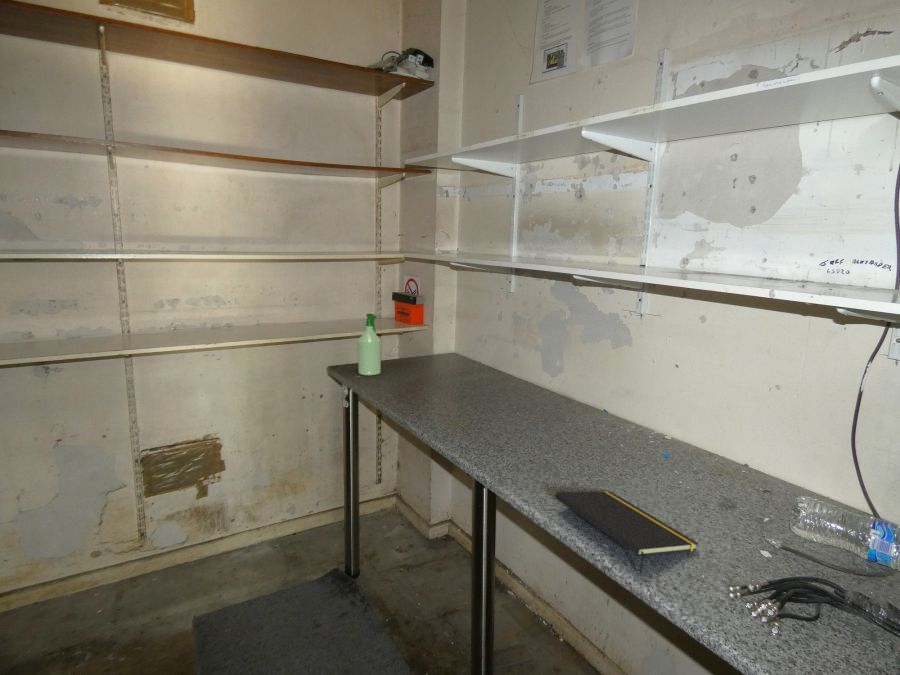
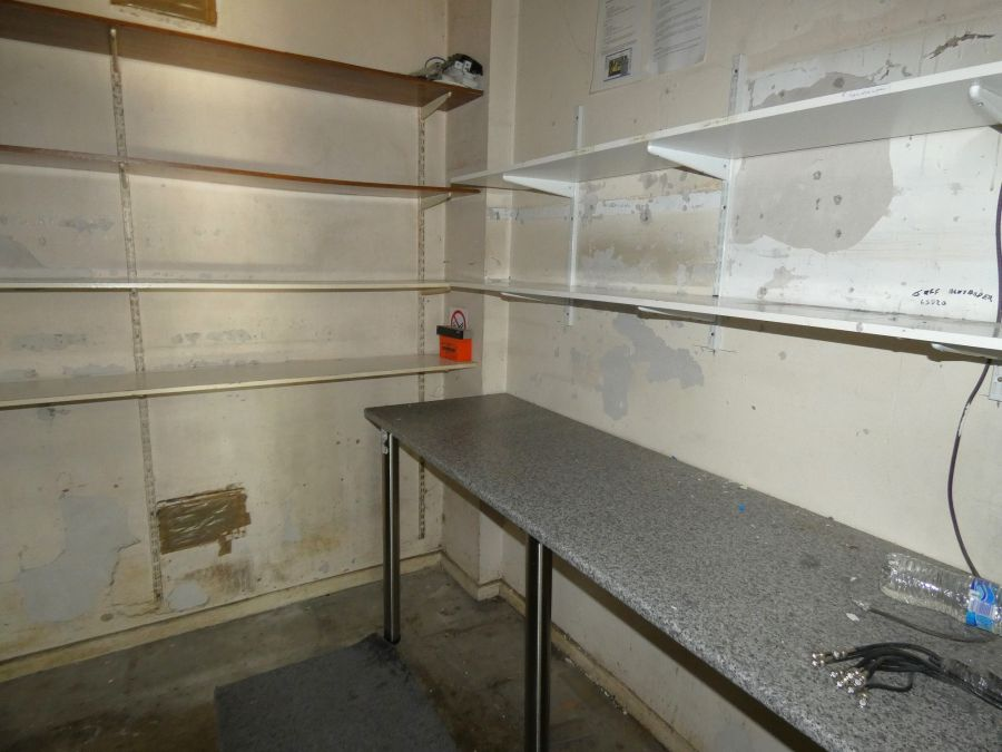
- notepad [554,490,699,575]
- spray bottle [357,312,382,376]
